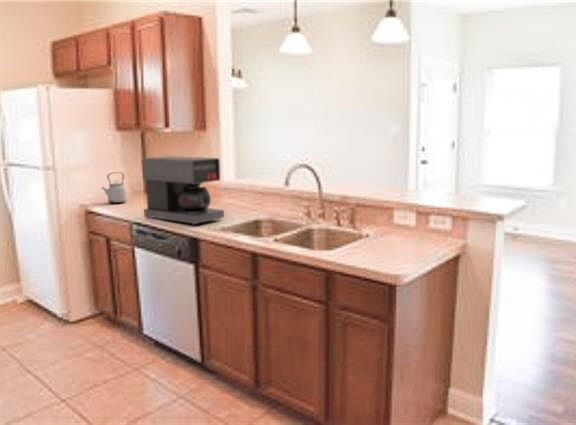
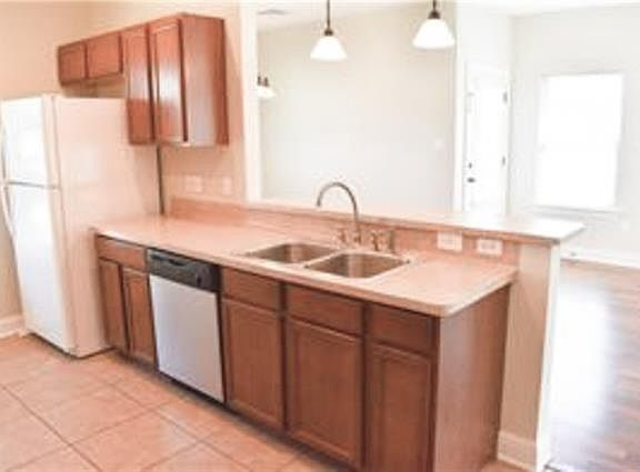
- kettle [100,171,128,204]
- coffee maker [141,155,225,227]
